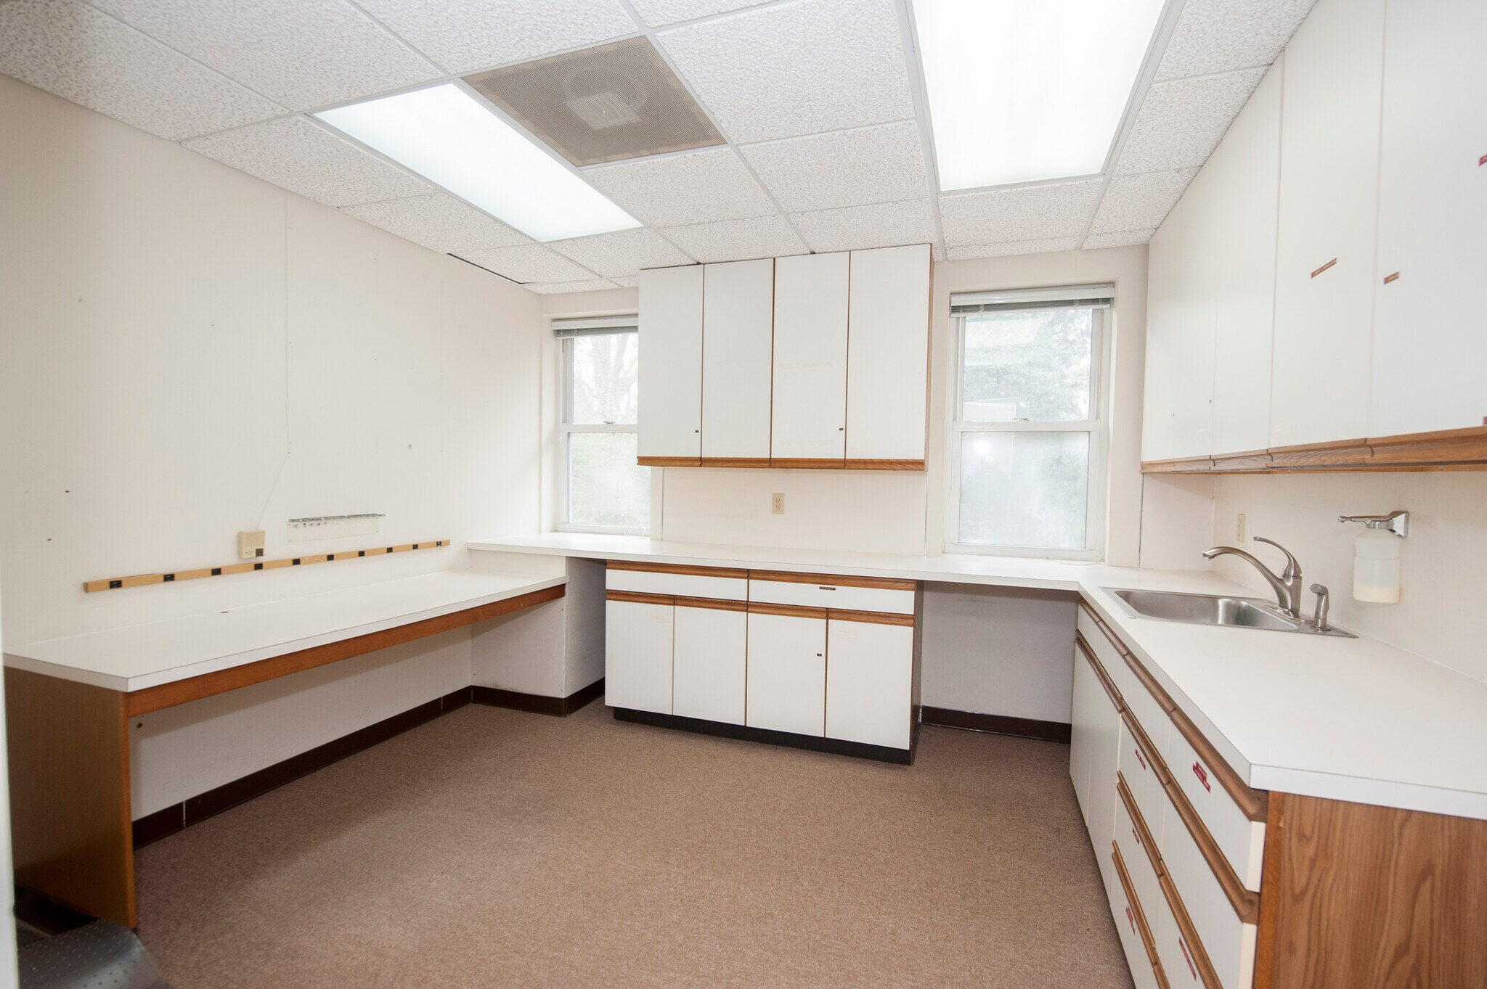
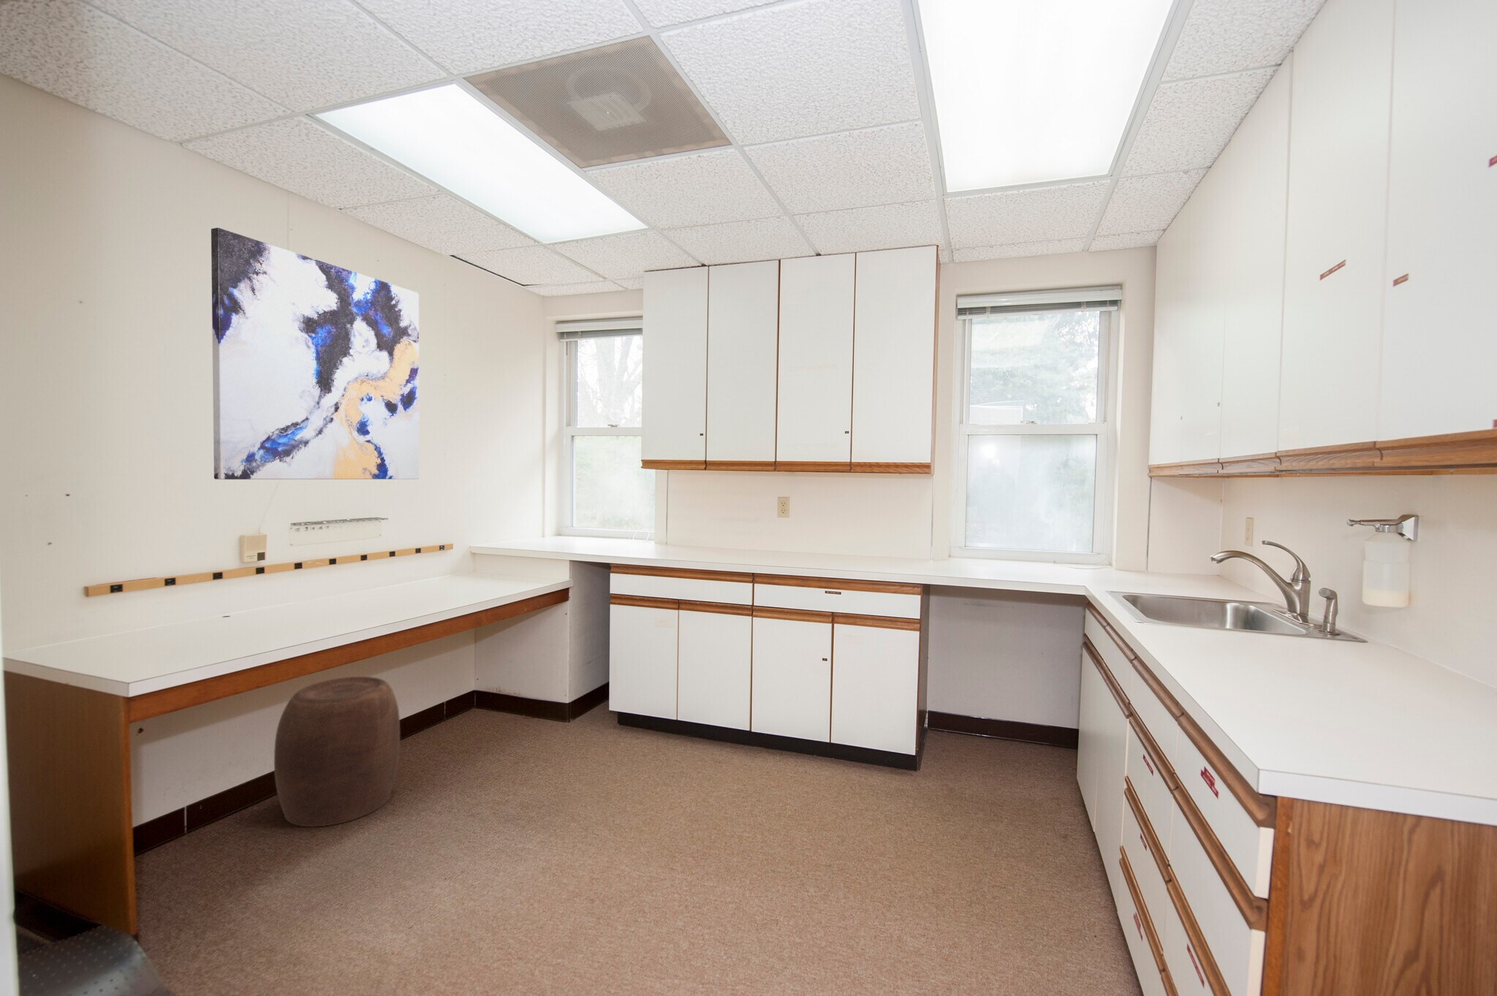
+ stool [273,676,400,828]
+ wall art [210,227,420,480]
